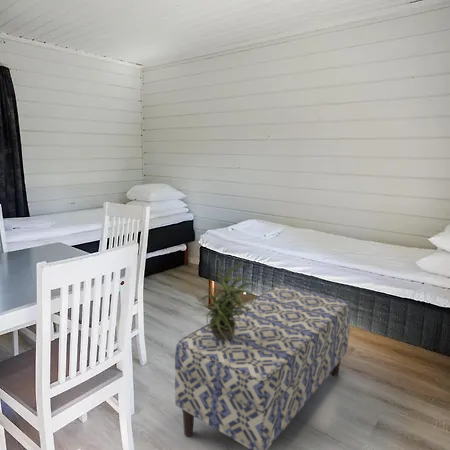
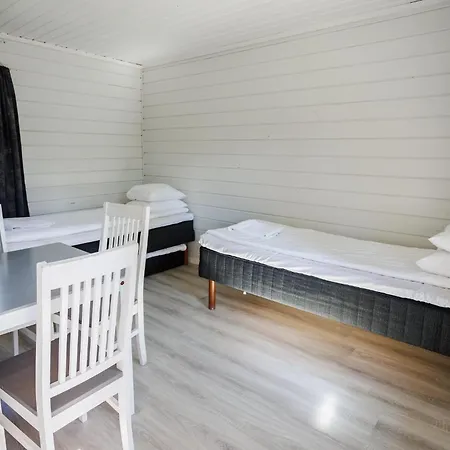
- bench [174,283,352,450]
- potted plant [194,258,256,343]
